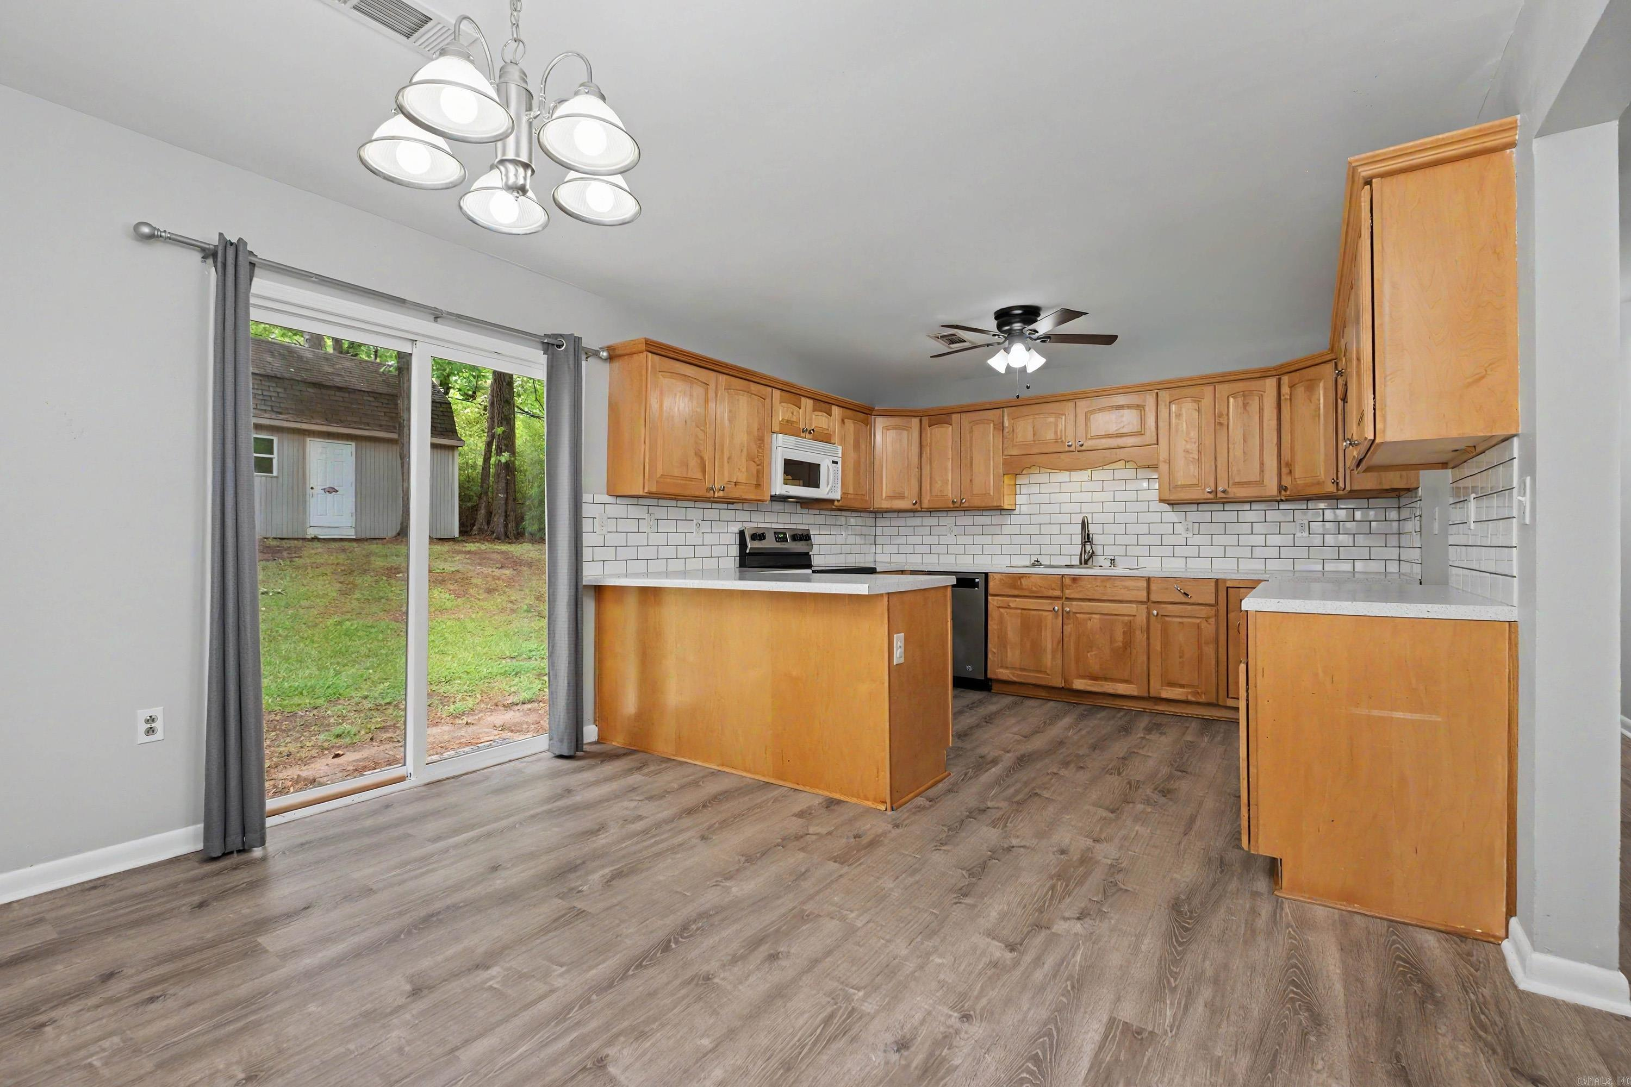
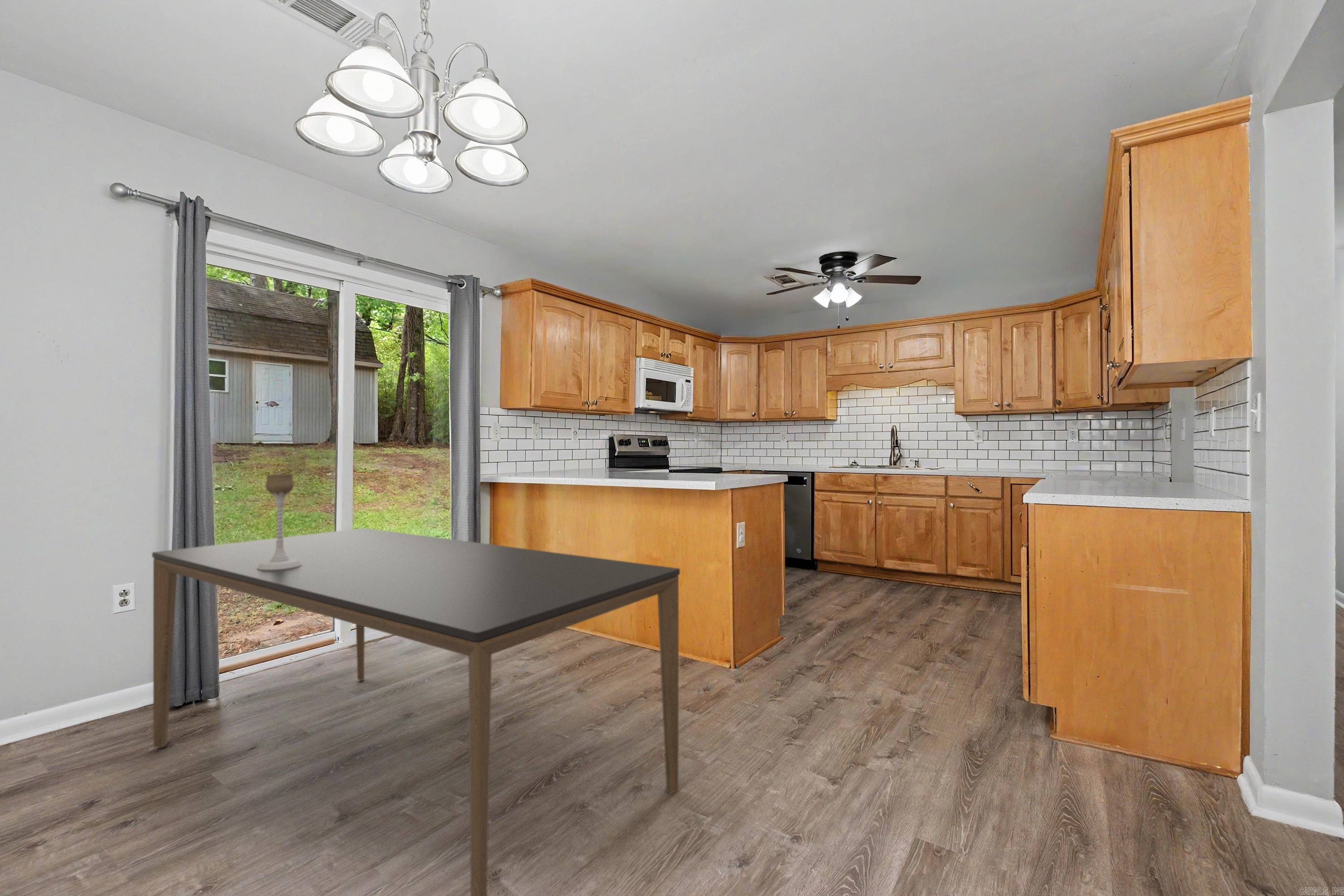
+ candle holder [257,474,302,570]
+ dining table [152,528,681,896]
